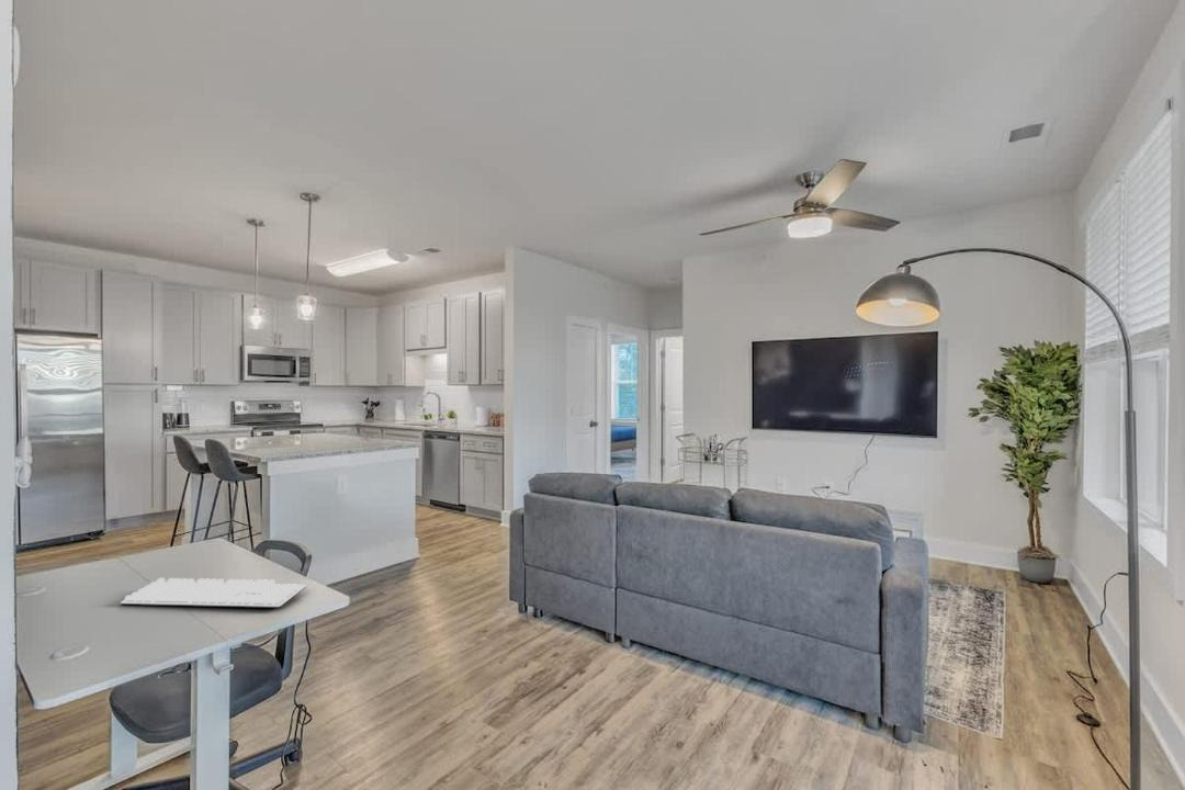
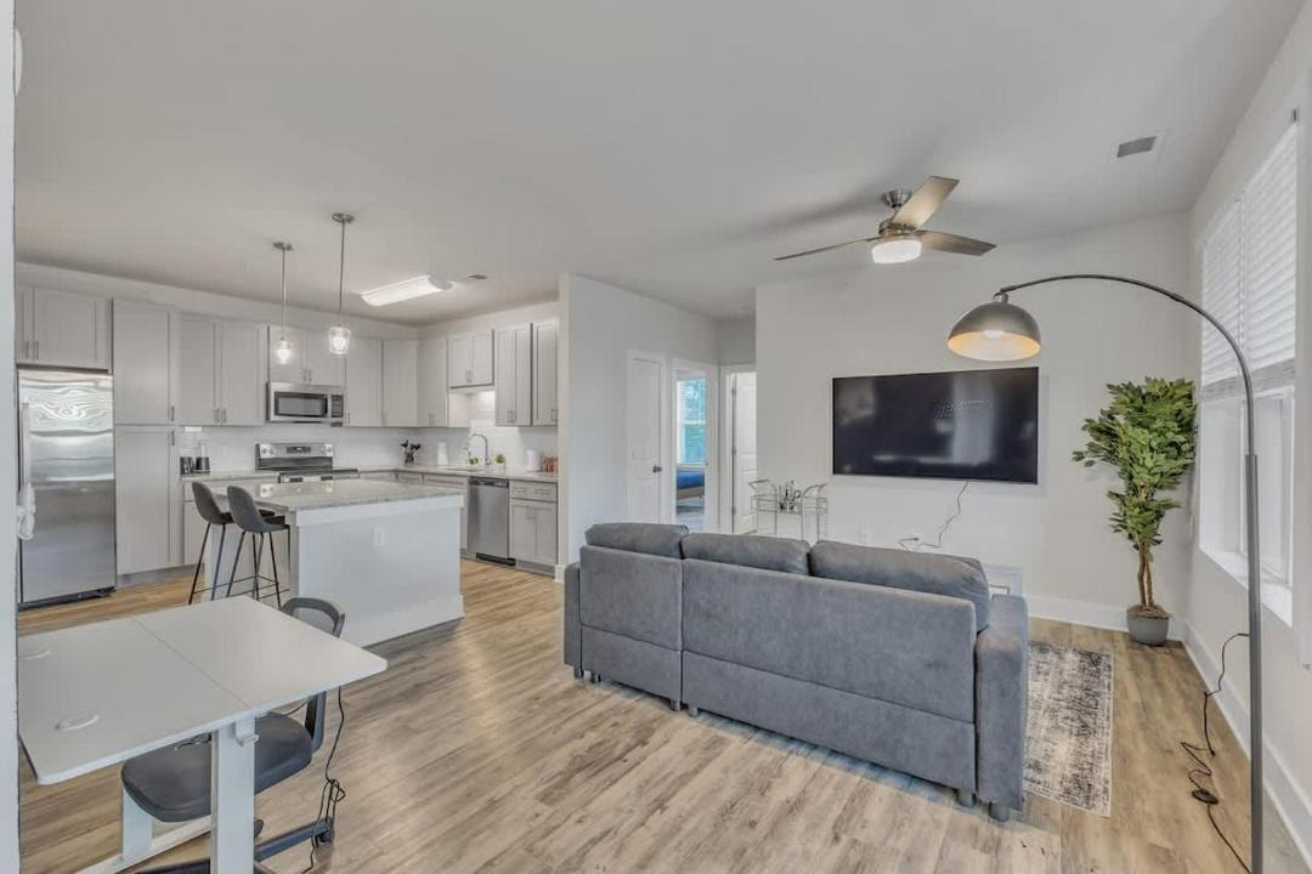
- keyboard [120,577,308,609]
